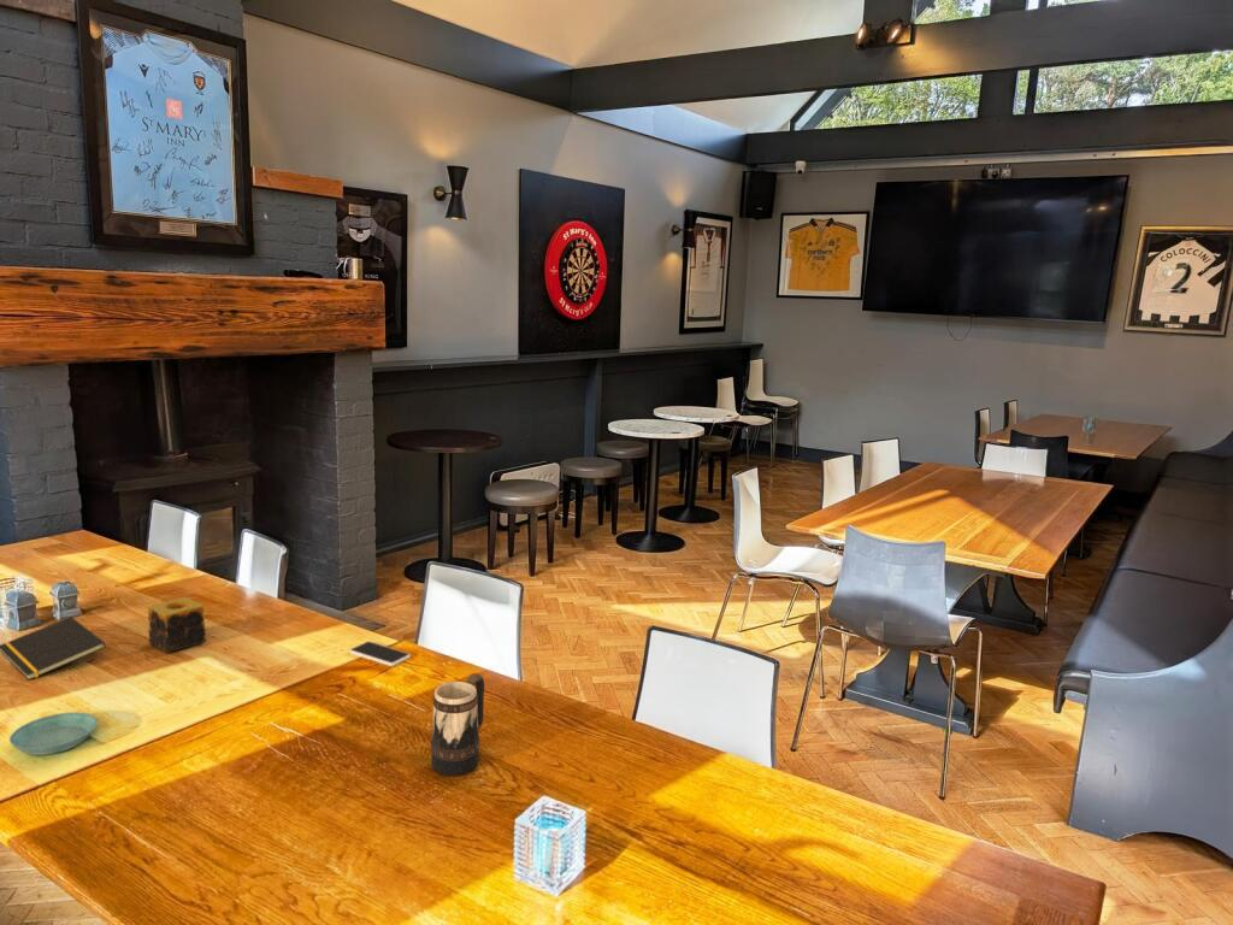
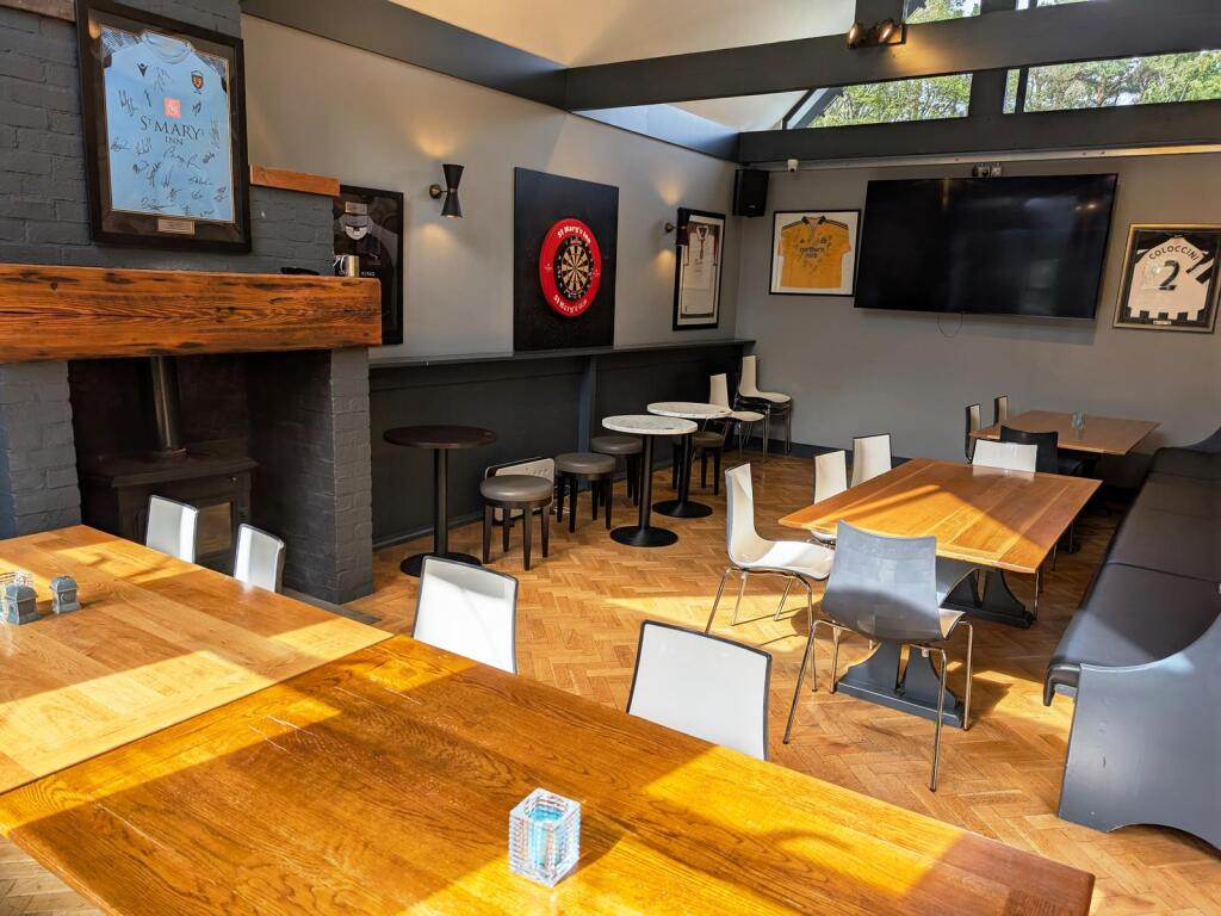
- candle [147,596,207,654]
- beer mug [430,672,485,777]
- saucer [8,712,99,756]
- notepad [0,615,107,682]
- smartphone [348,641,412,667]
